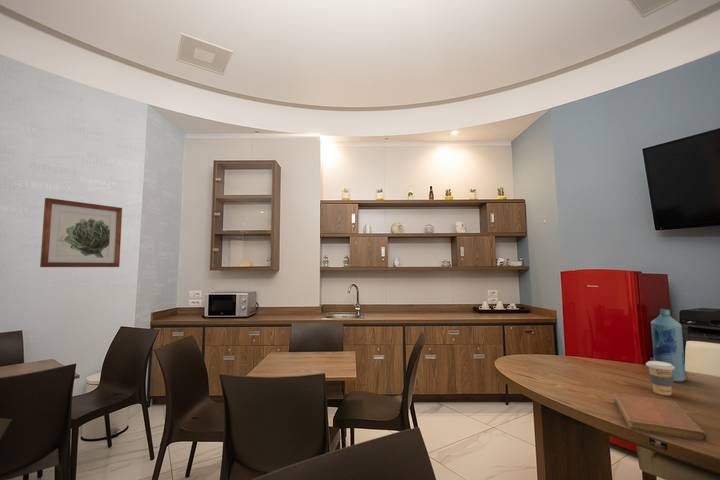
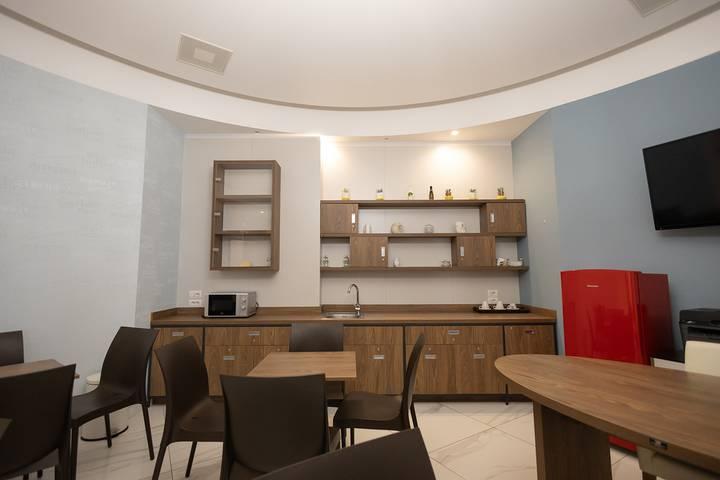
- coffee cup [645,360,675,396]
- wall art [39,197,123,268]
- notebook [613,392,709,443]
- bottle [650,308,687,383]
